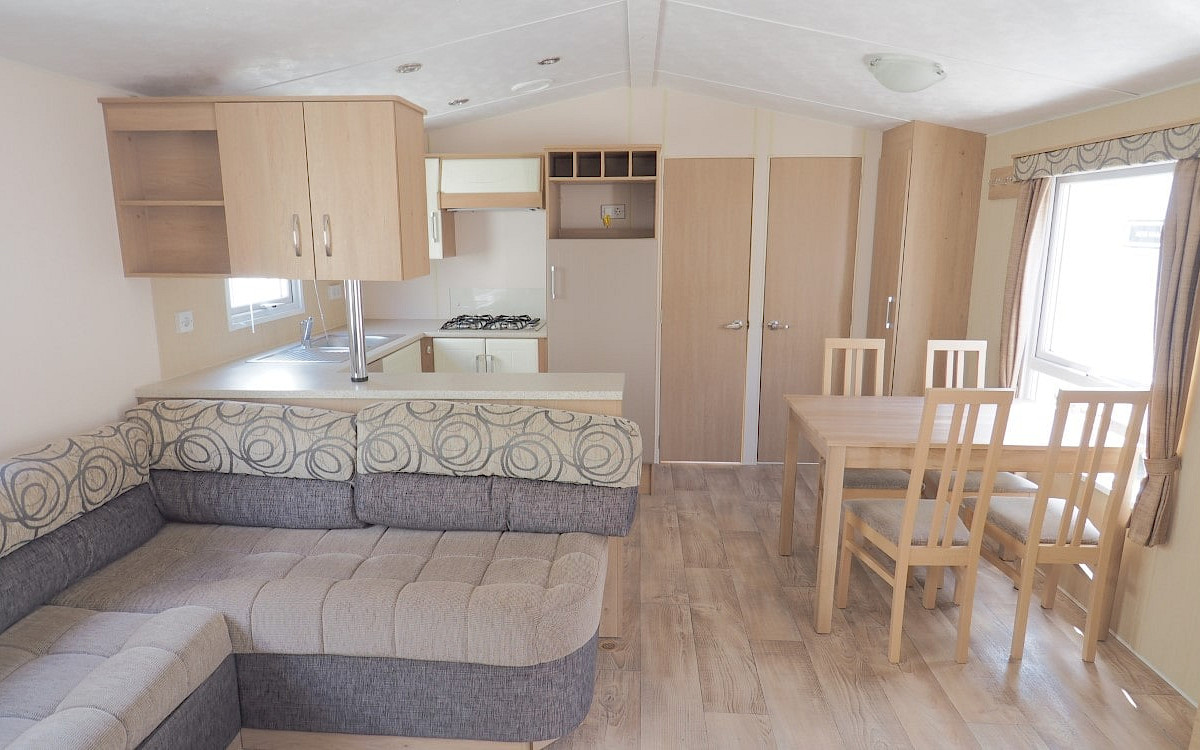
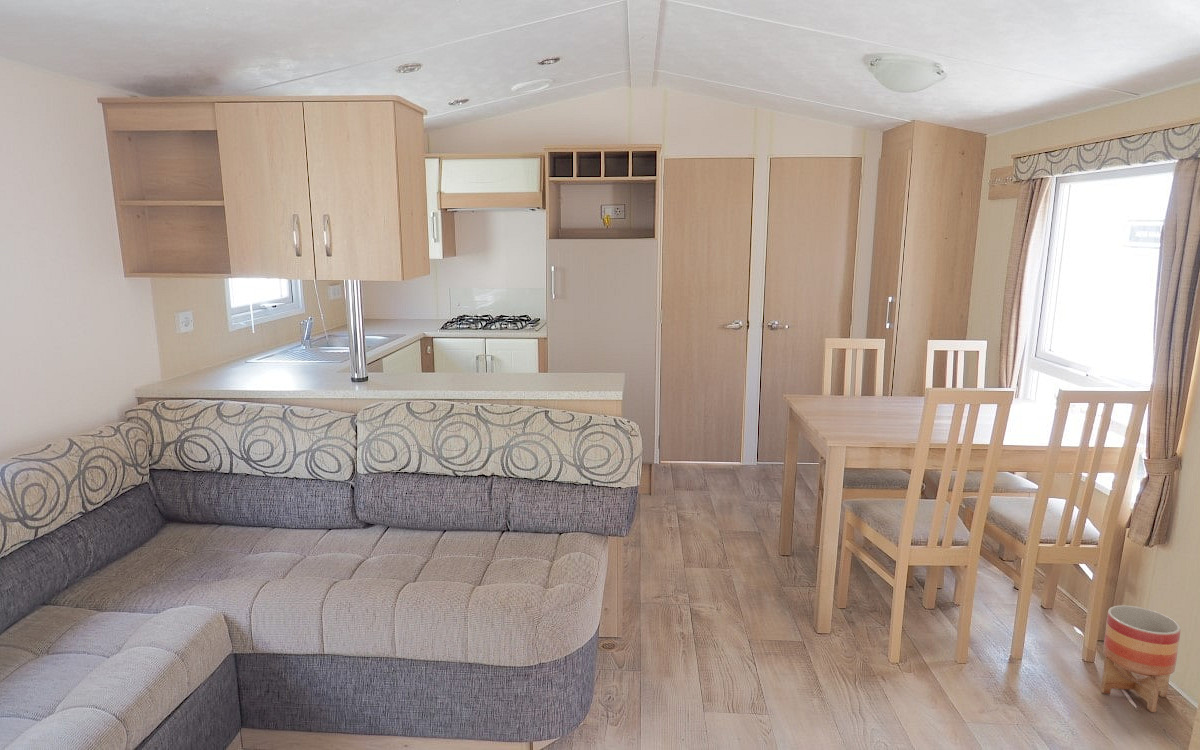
+ planter [1100,604,1182,713]
